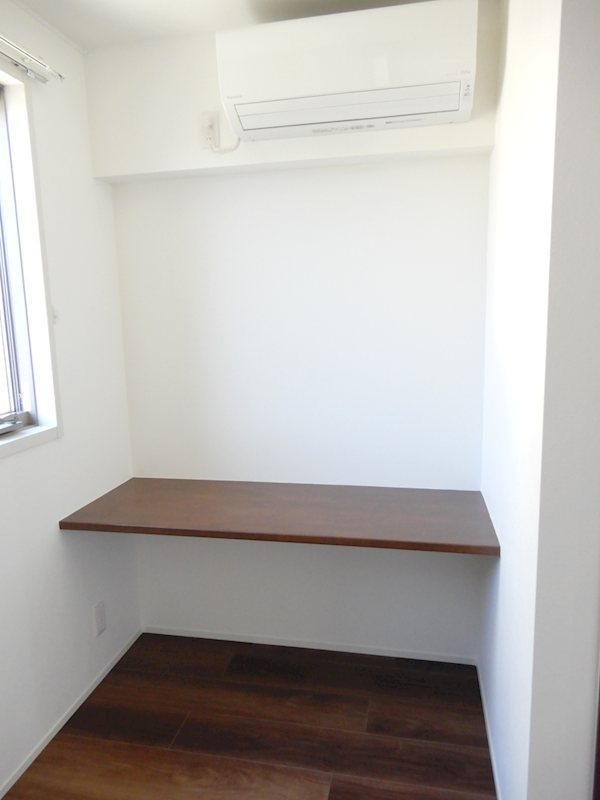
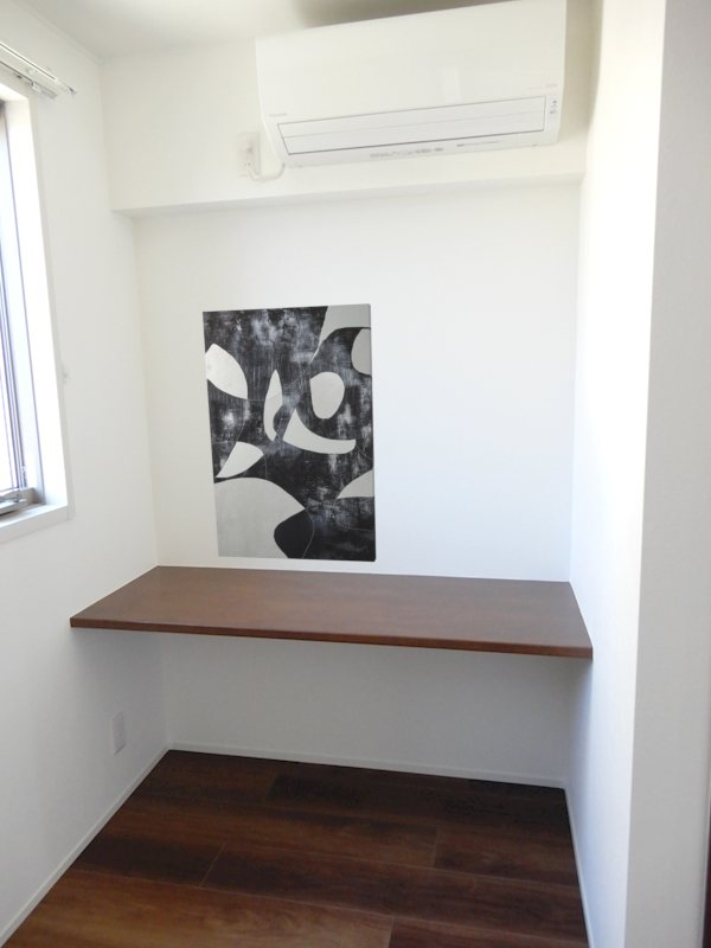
+ wall art [201,302,377,563]
